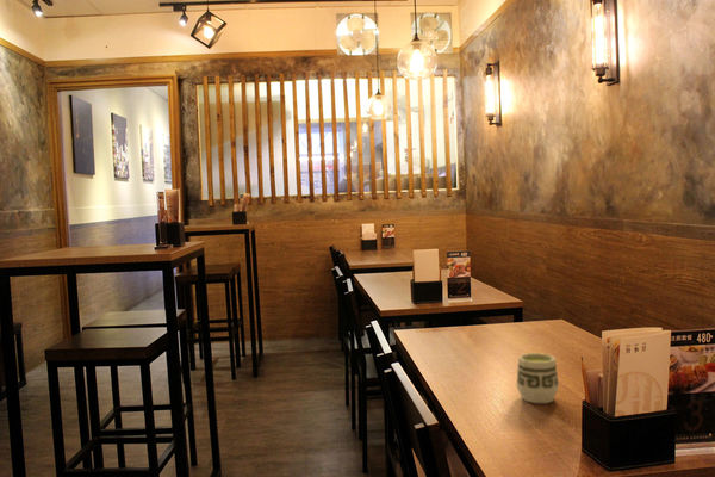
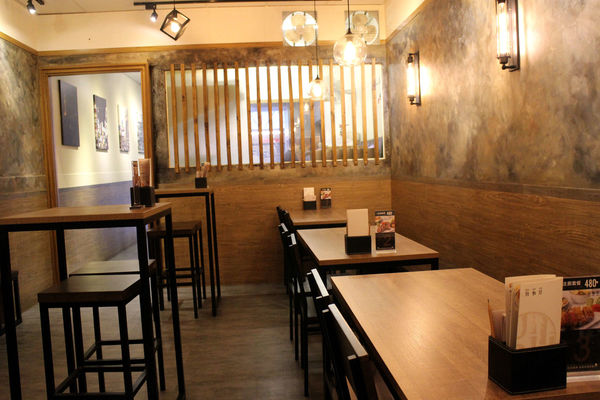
- cup [516,352,560,404]
